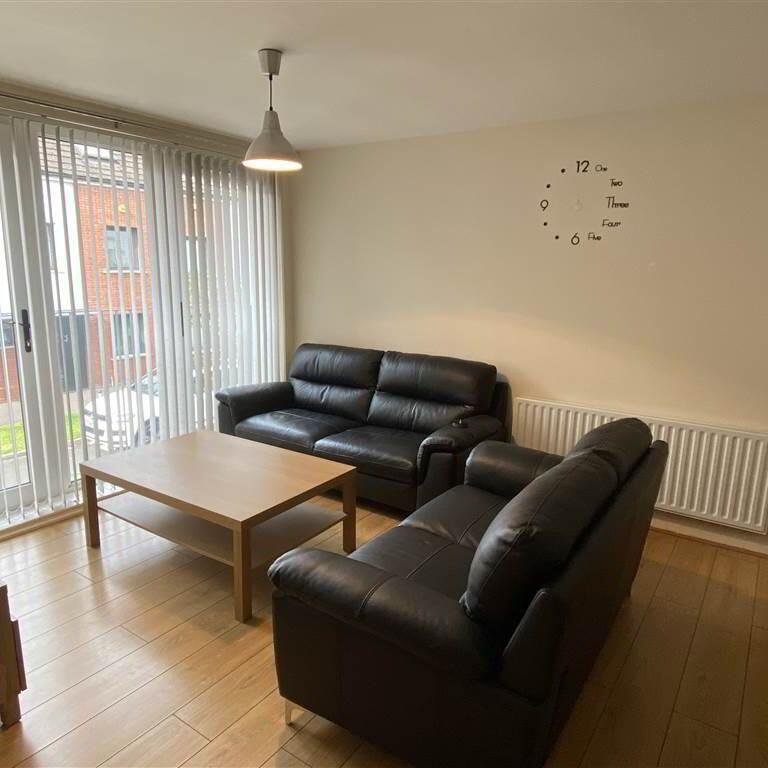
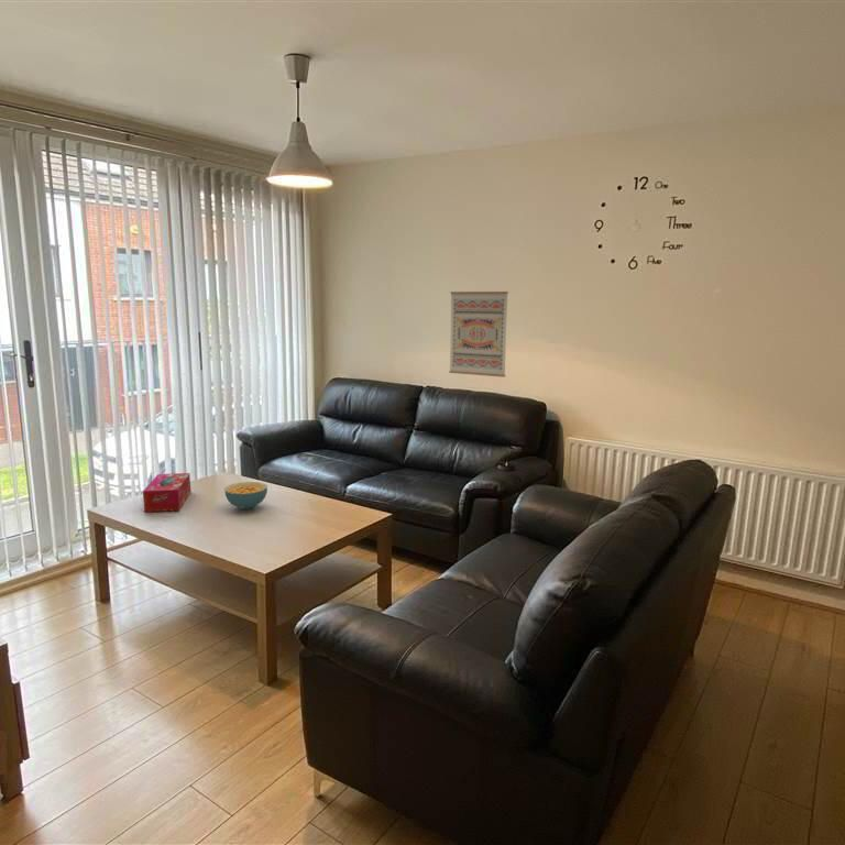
+ wall art [448,290,509,378]
+ tissue box [142,472,193,513]
+ cereal bowl [223,481,268,511]
